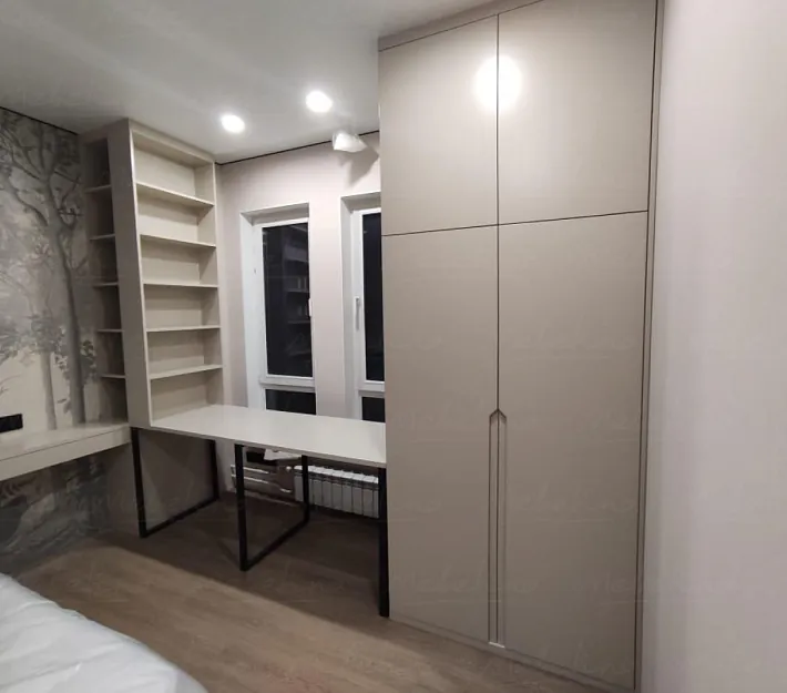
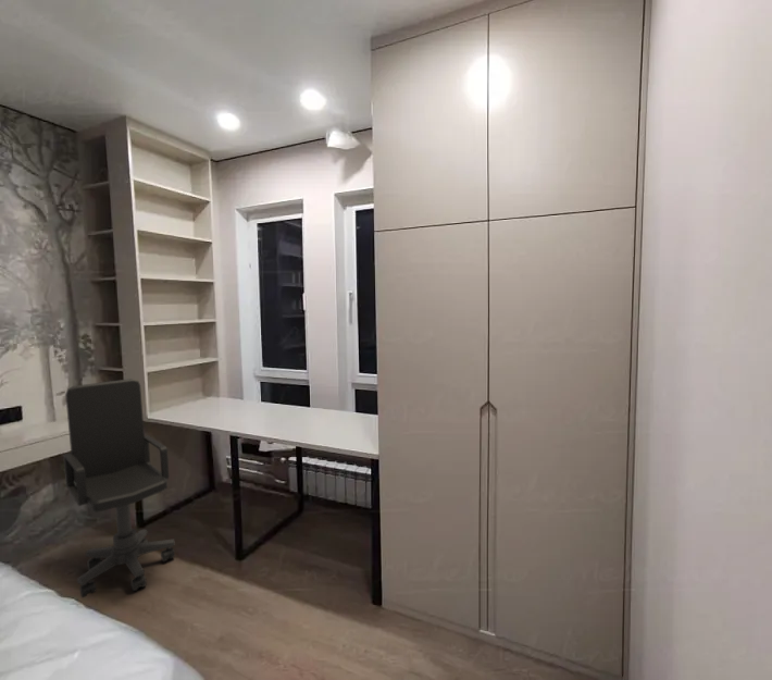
+ office chair [62,378,176,598]
